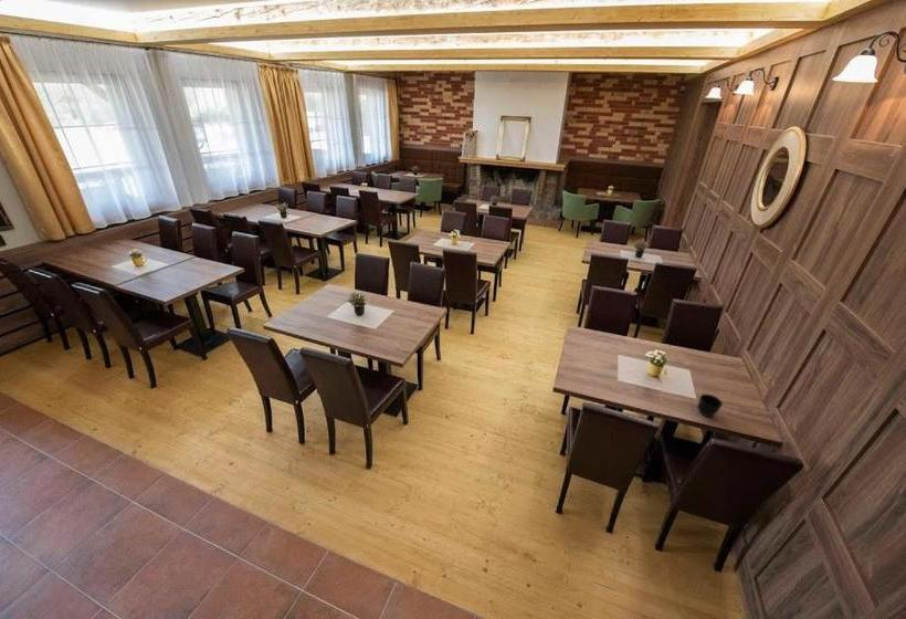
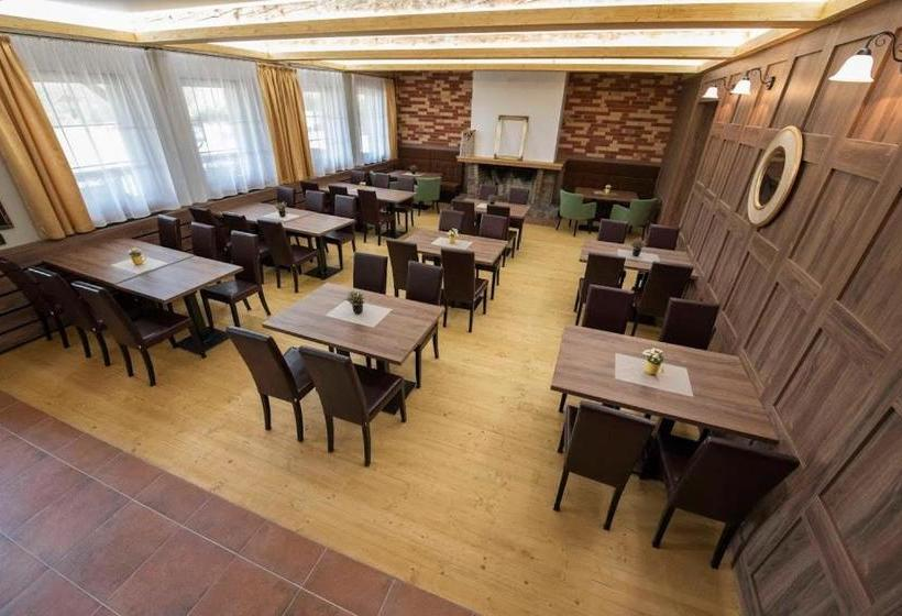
- cup [696,392,724,418]
